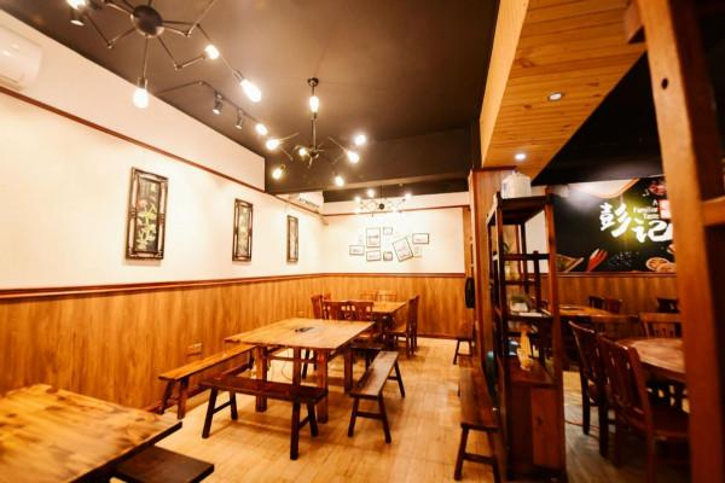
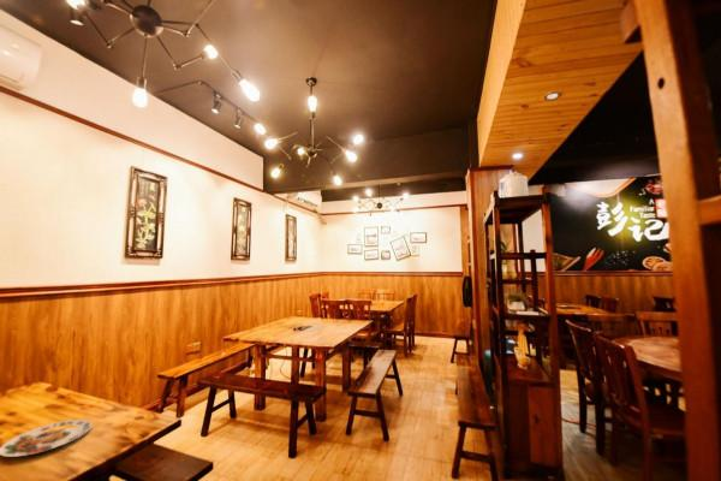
+ plate [0,418,94,458]
